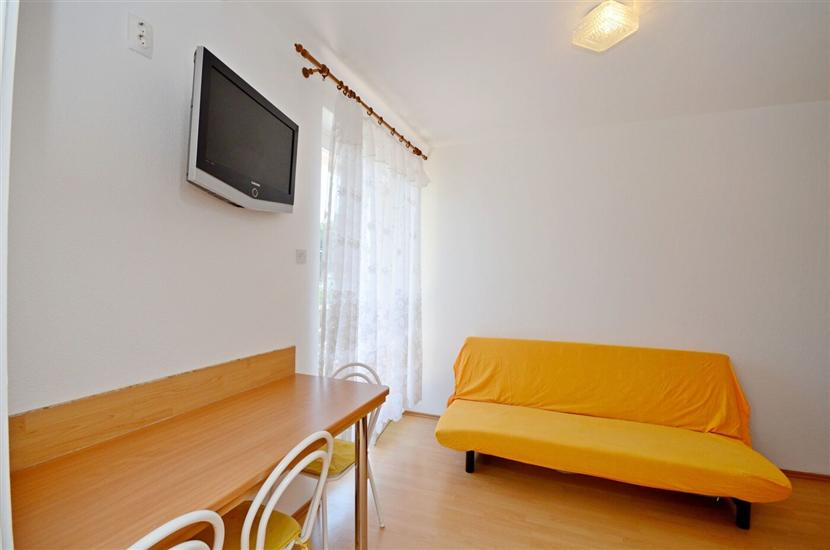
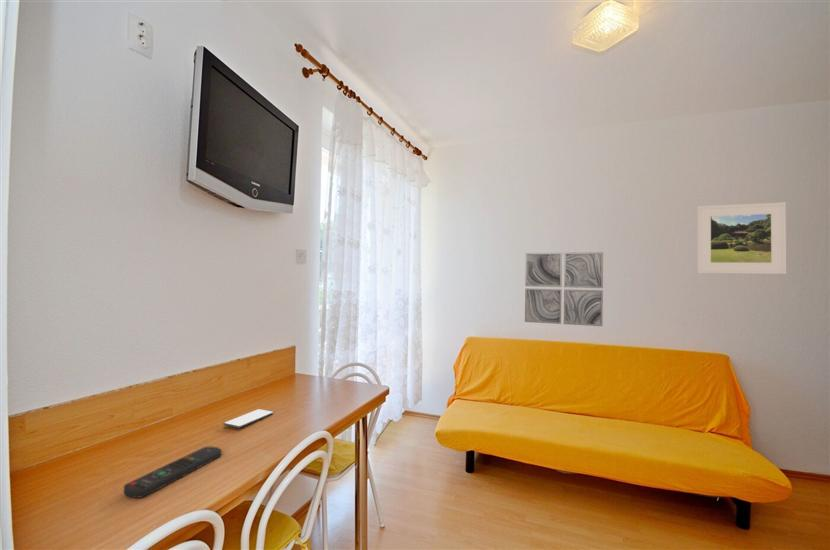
+ smartphone [223,408,274,429]
+ remote control [123,446,223,499]
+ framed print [696,201,787,275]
+ wall art [524,251,604,327]
